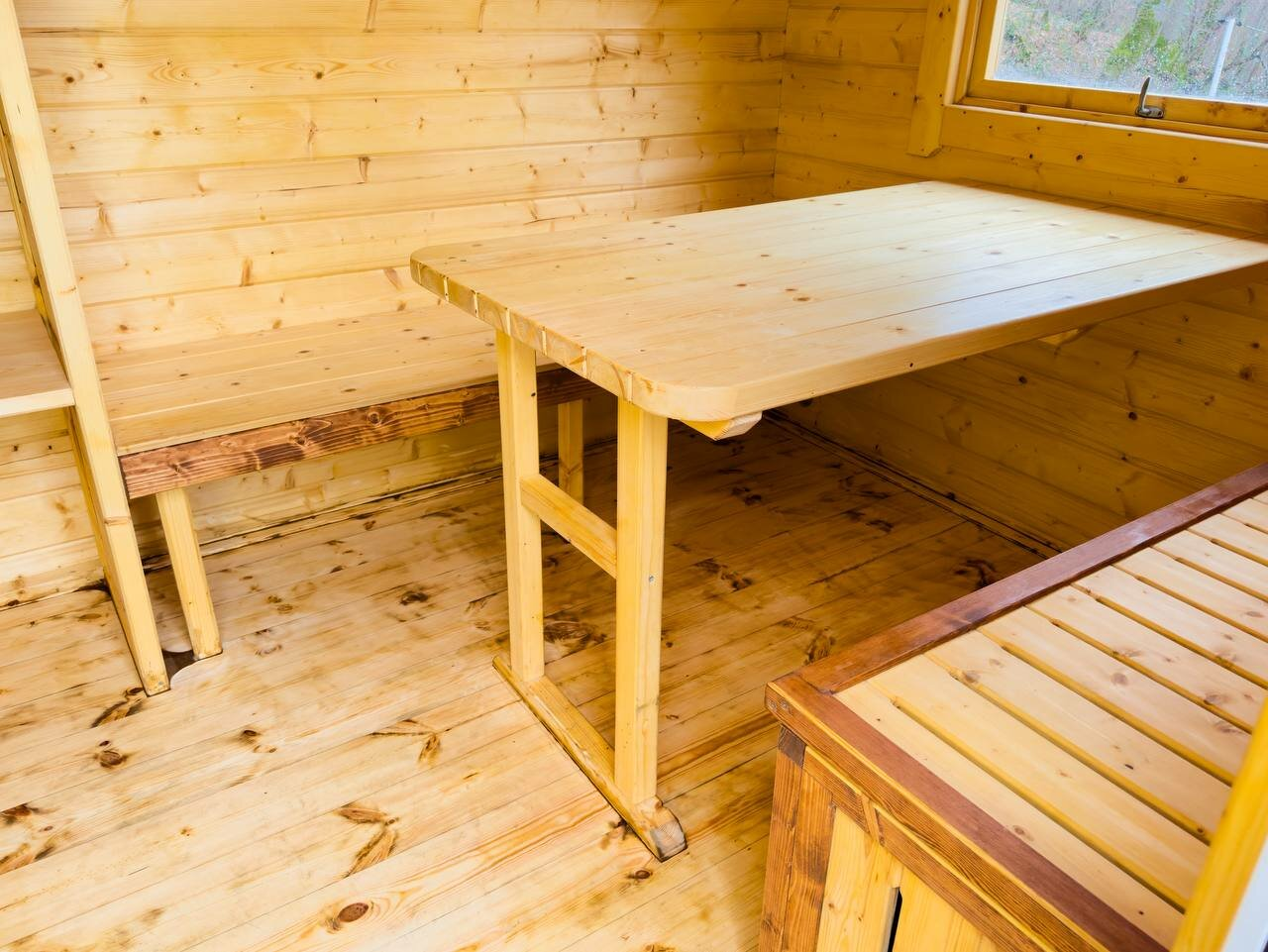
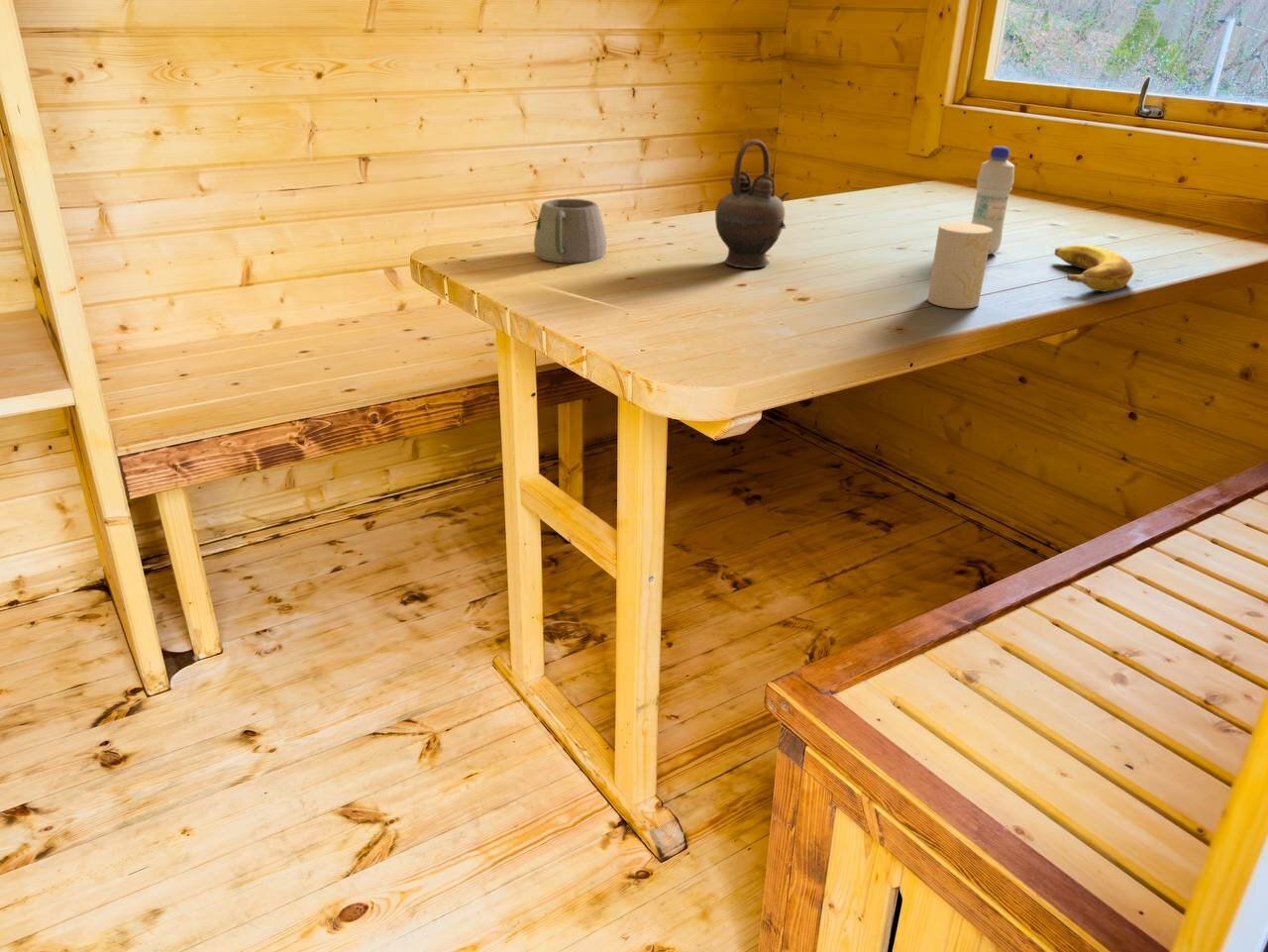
+ cup [926,222,993,309]
+ mug [510,198,607,264]
+ bottle [971,145,1015,255]
+ teapot [714,139,791,269]
+ banana [1053,244,1134,292]
